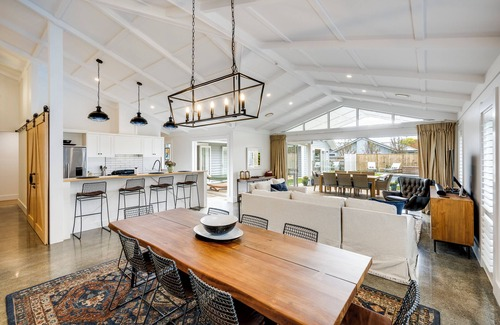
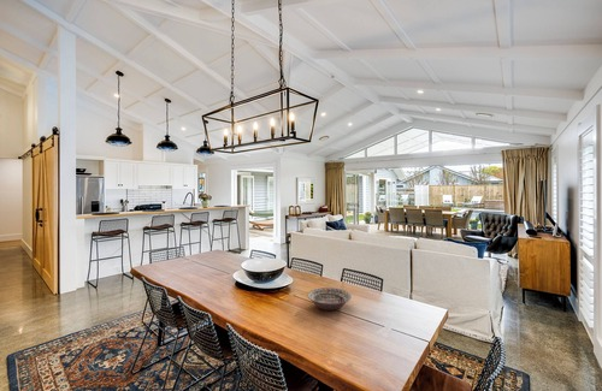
+ decorative bowl [307,286,353,312]
